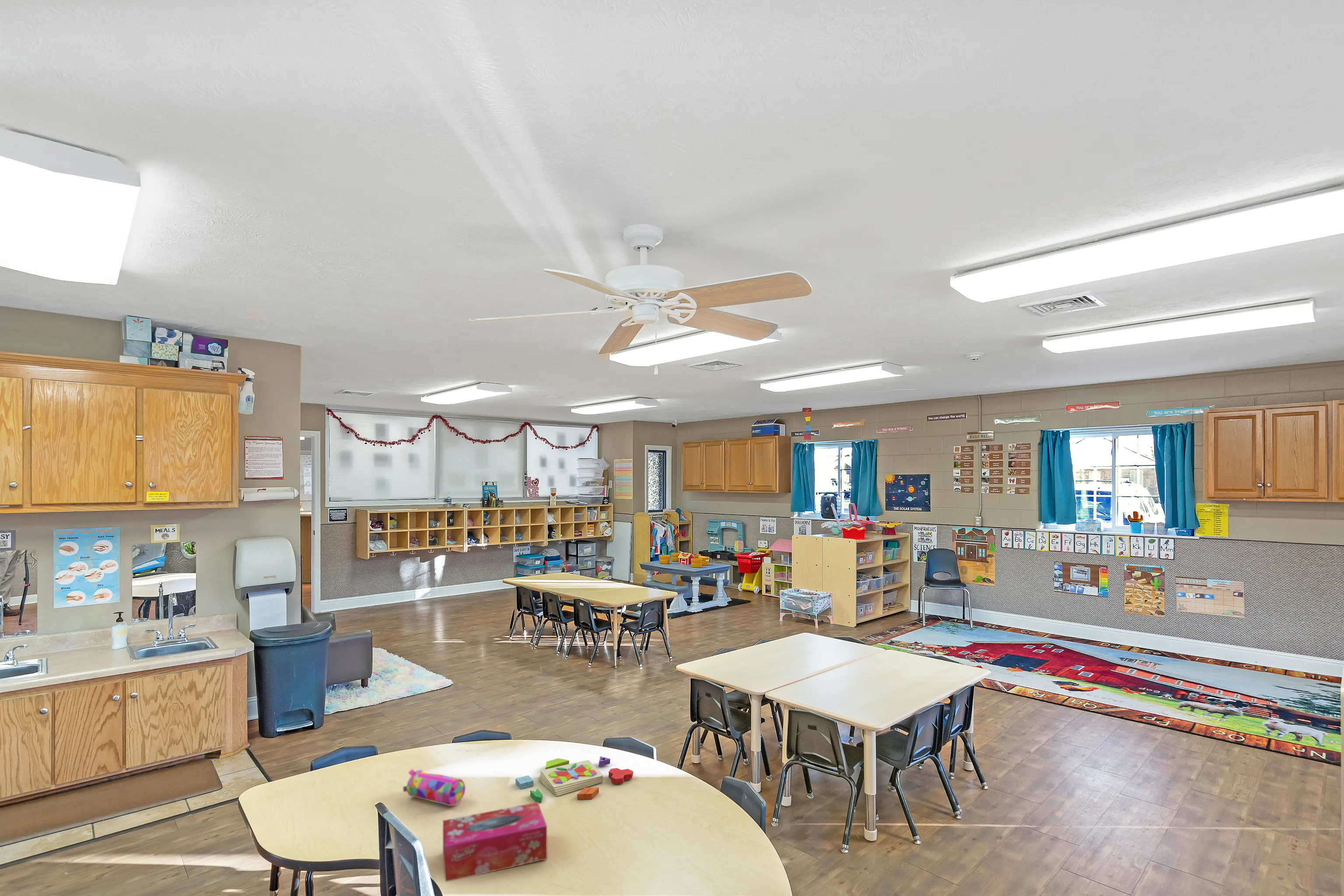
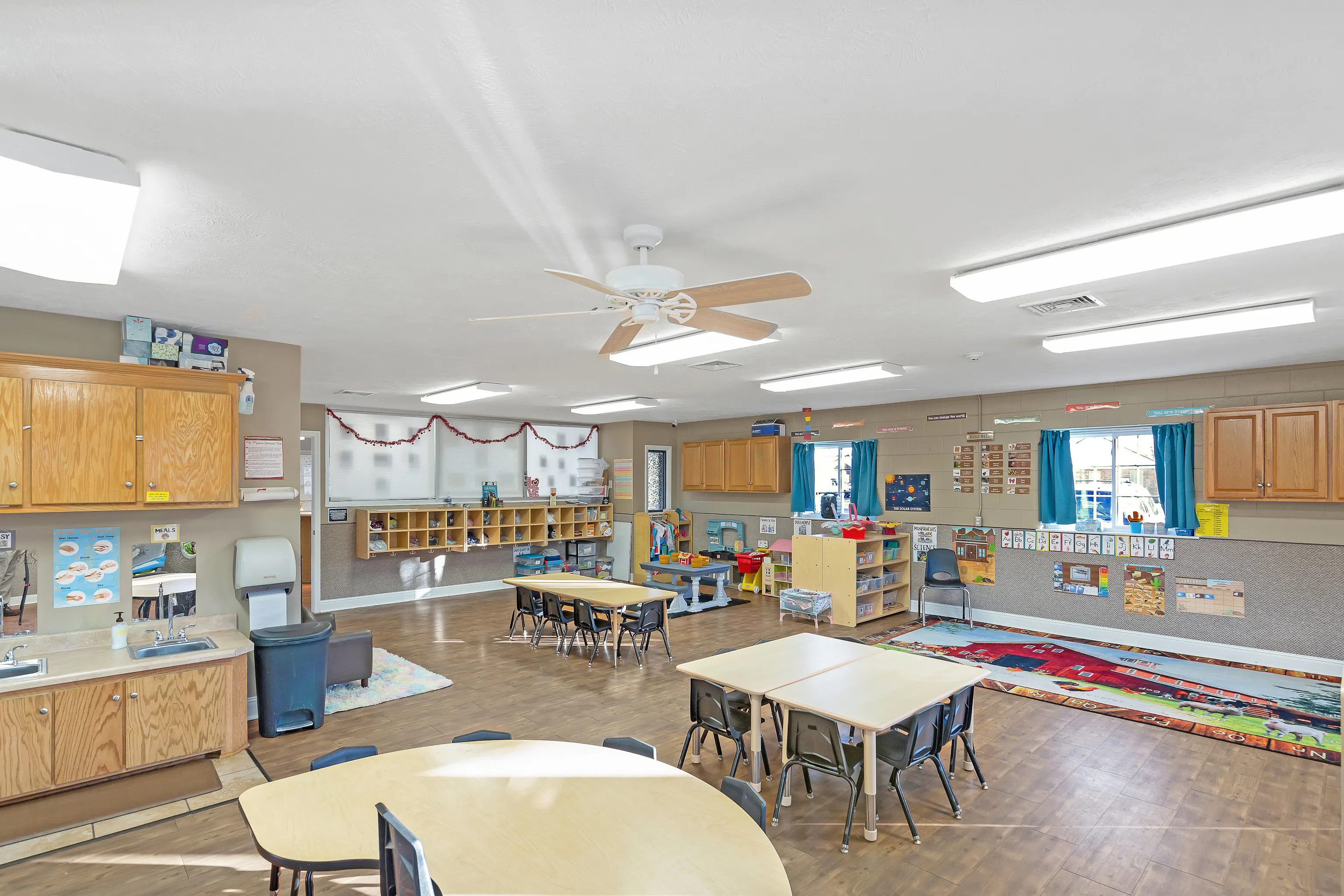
- tissue box [442,802,548,882]
- pattern blocks set [515,756,634,803]
- pencil case [402,769,466,806]
